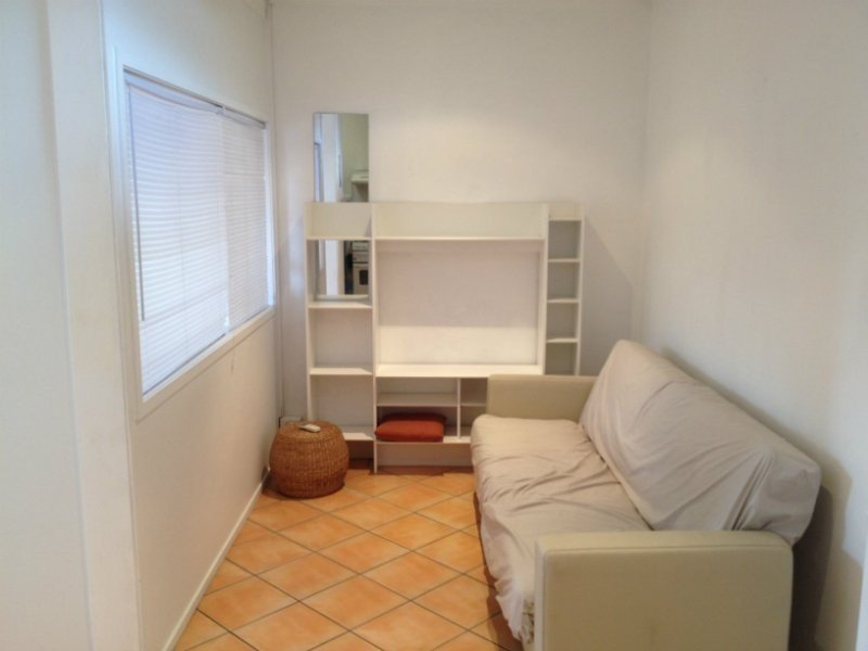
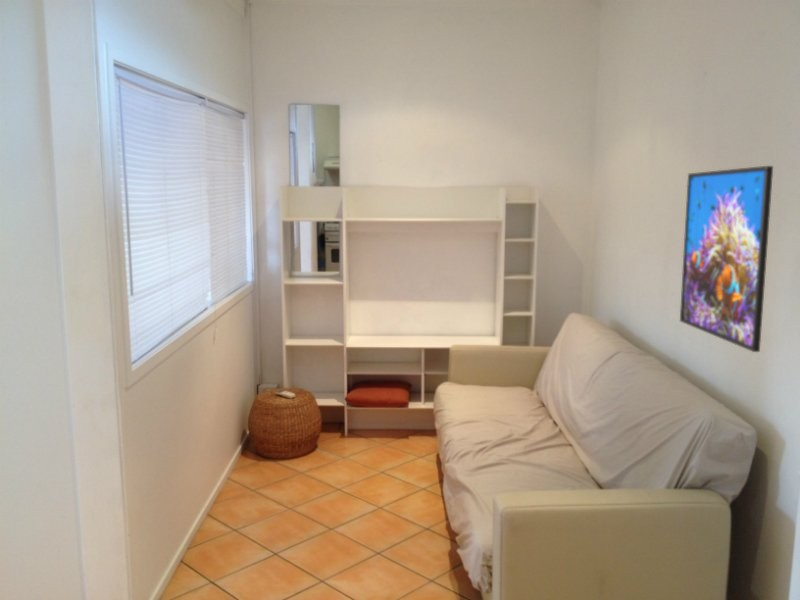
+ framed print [679,165,774,353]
